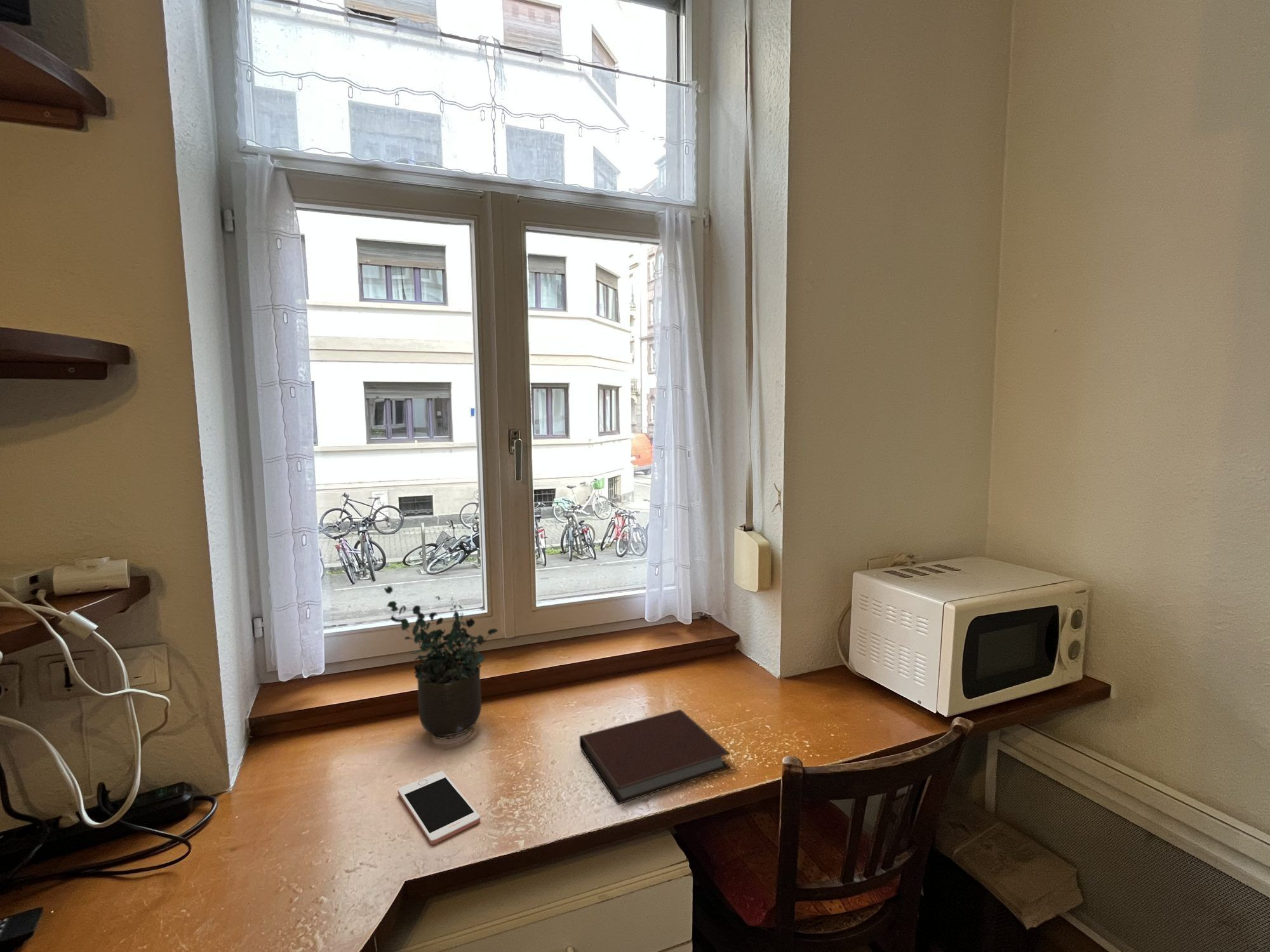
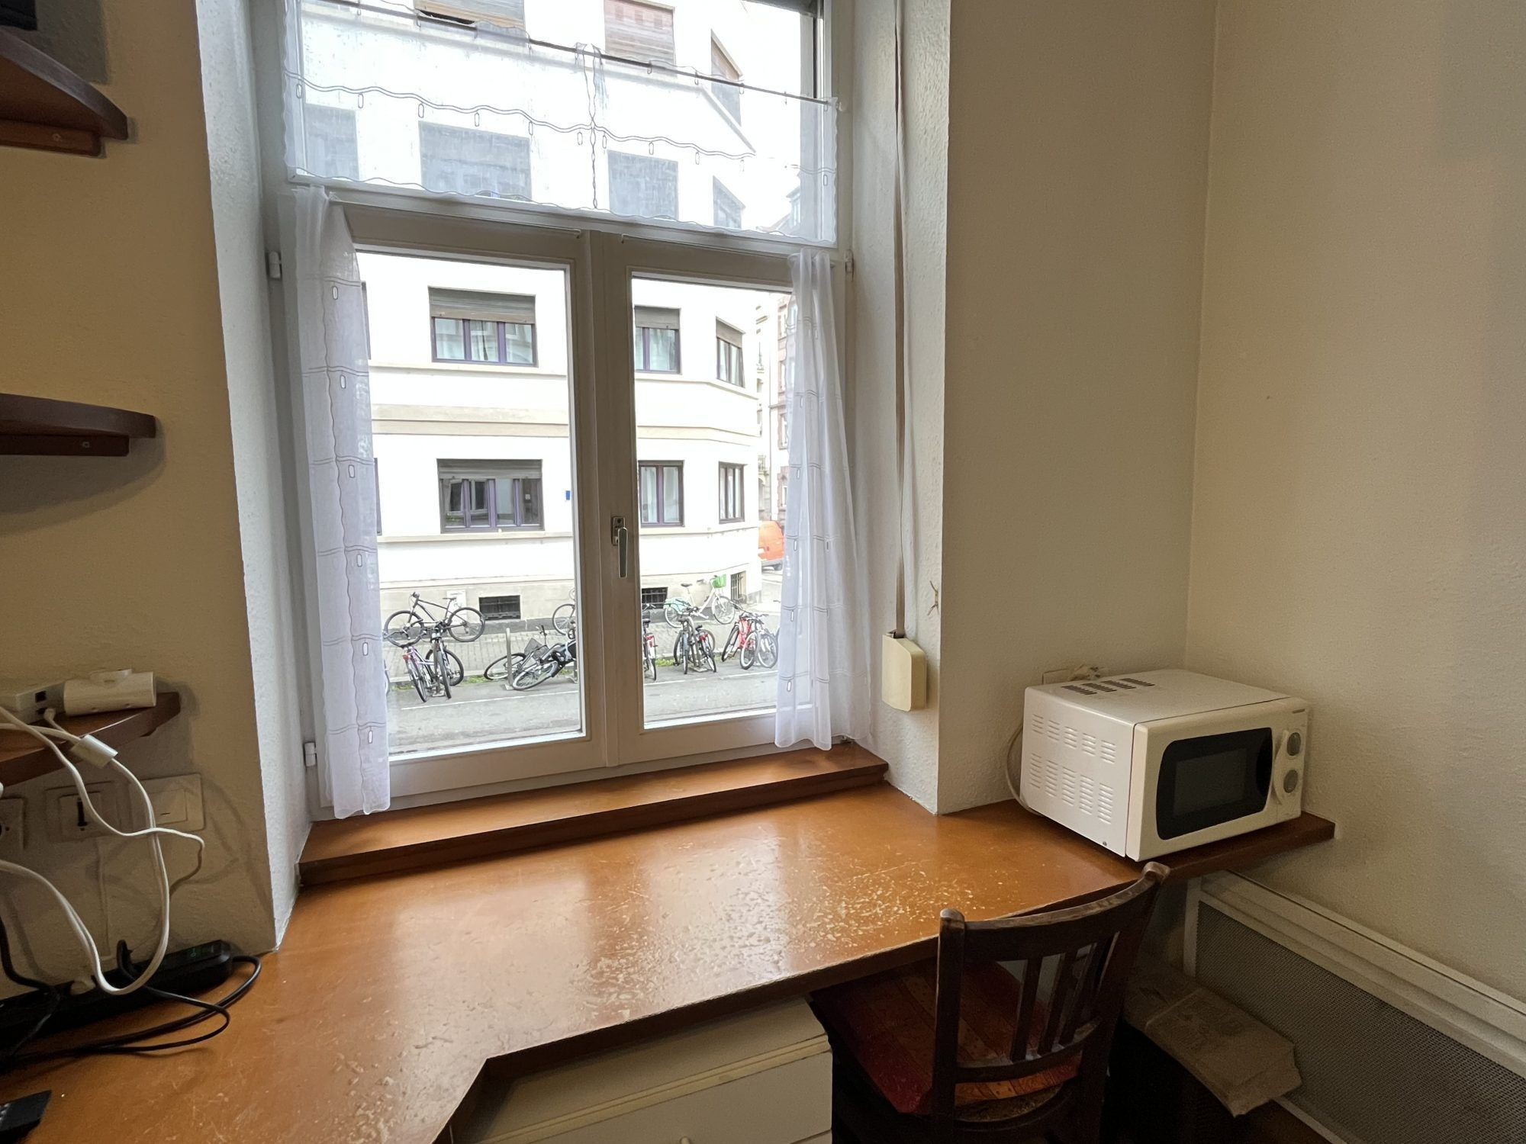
- cell phone [398,770,481,845]
- notebook [579,709,731,805]
- potted plant [384,586,498,740]
